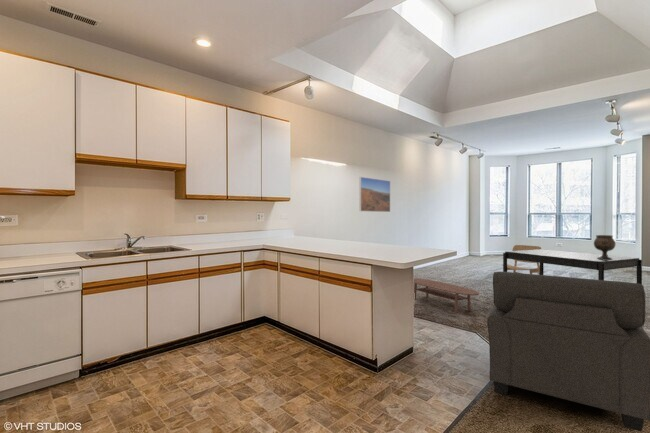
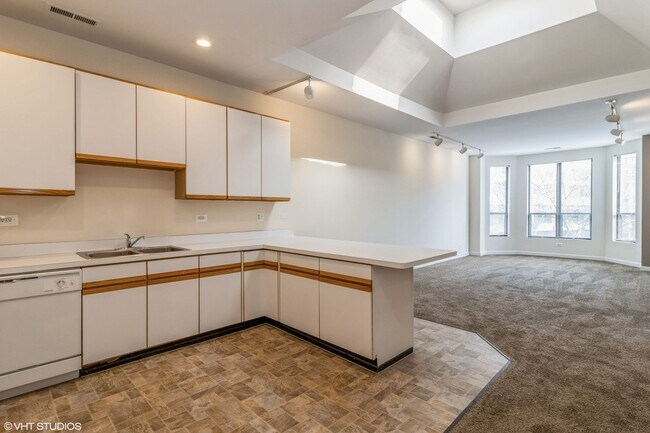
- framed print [359,176,391,213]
- coffee table [413,277,480,314]
- dining table [502,248,645,328]
- chair [502,244,542,275]
- goblet [593,234,617,260]
- chair [486,271,650,432]
